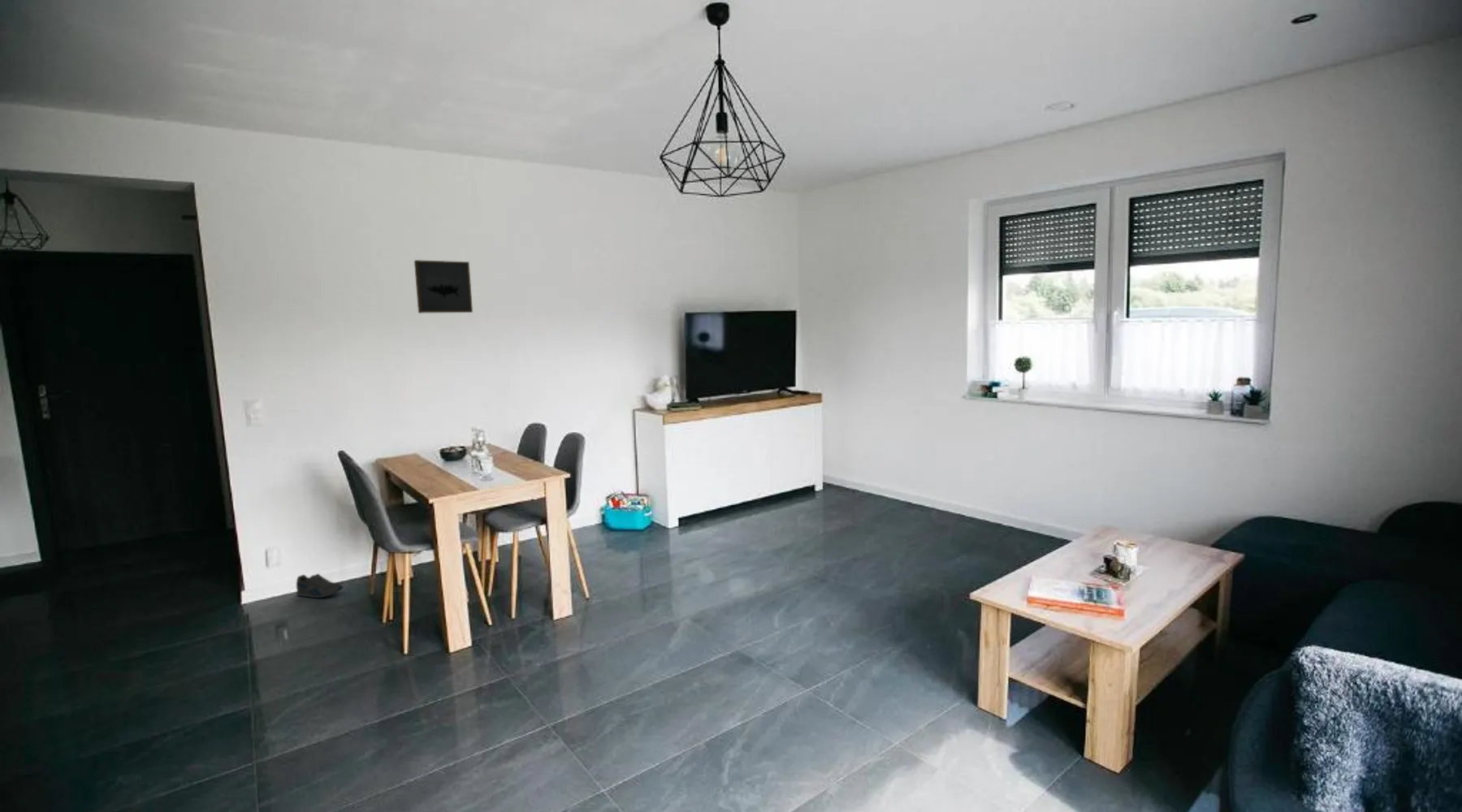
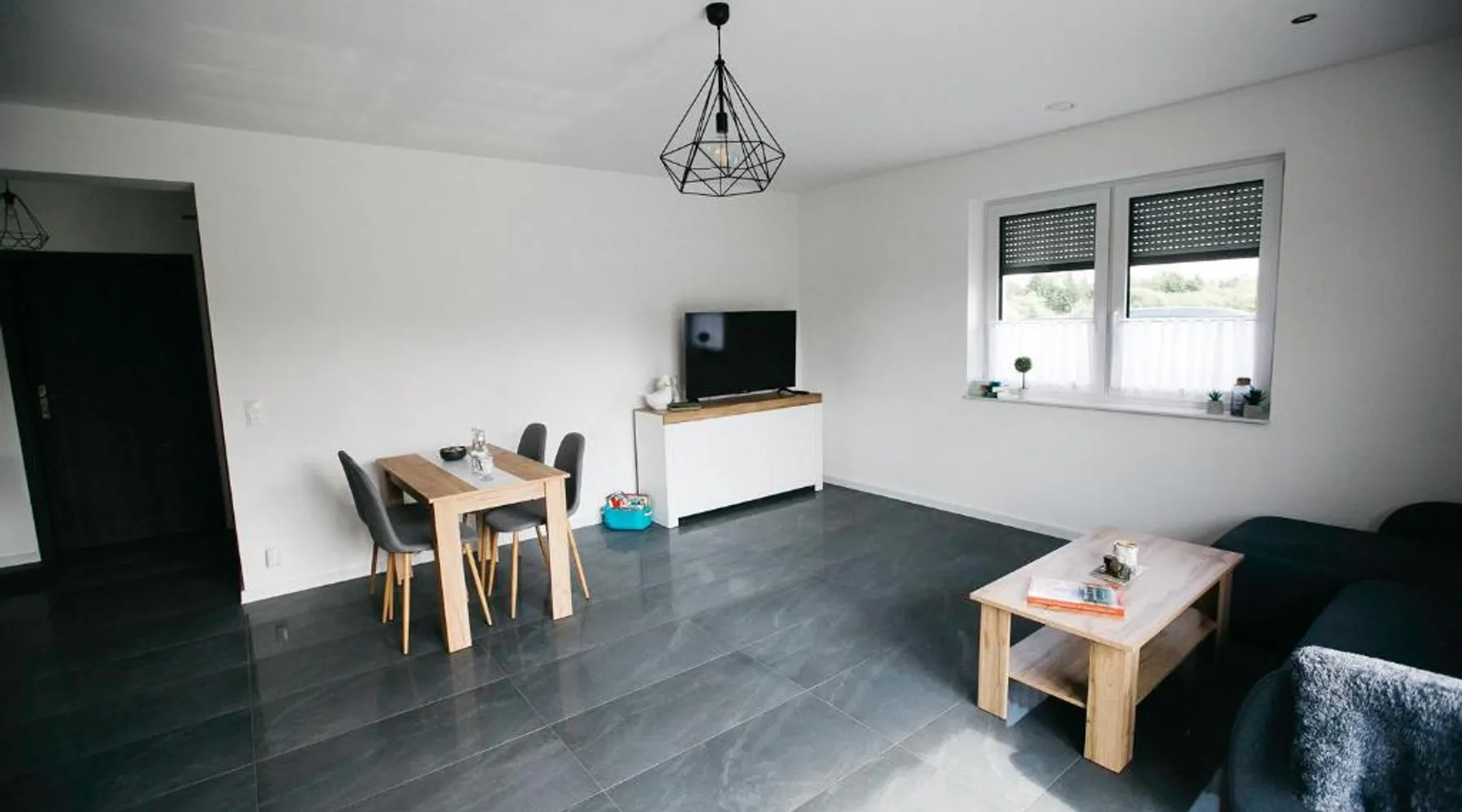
- sneaker [296,573,344,598]
- wall art [413,259,474,314]
